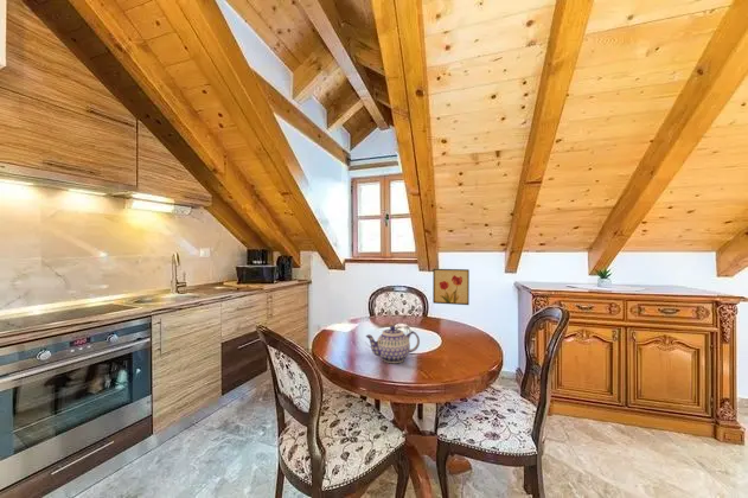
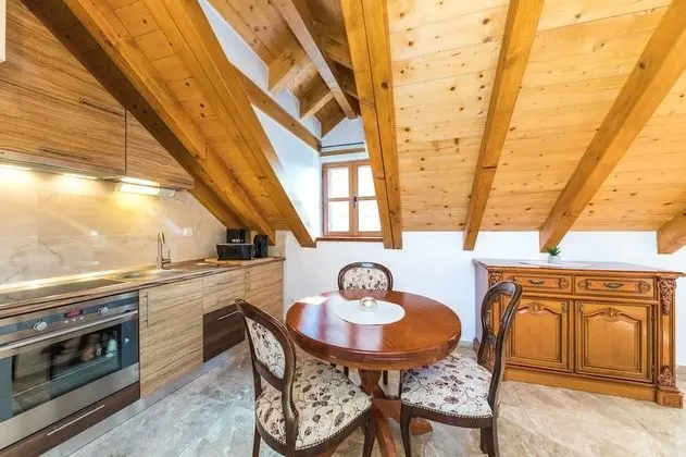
- teapot [365,325,421,364]
- wall art [431,268,471,306]
